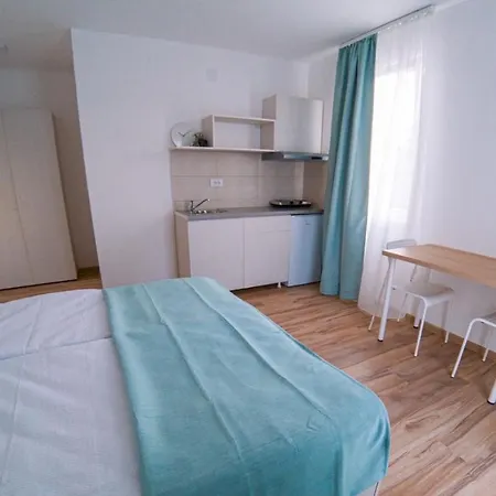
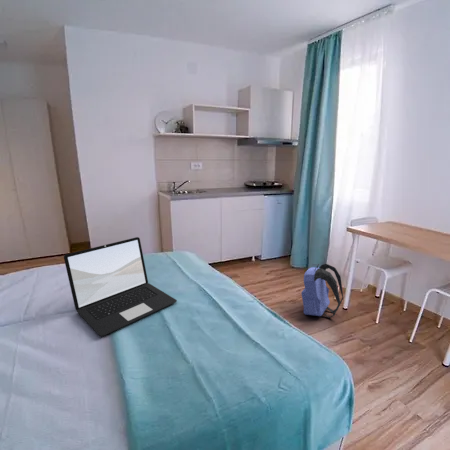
+ backpack [301,263,344,319]
+ laptop [63,236,178,337]
